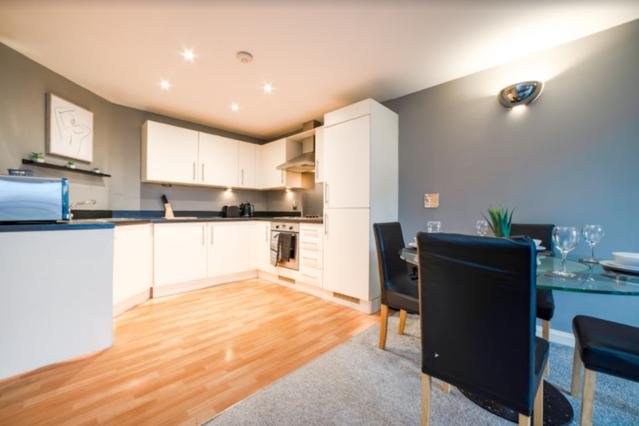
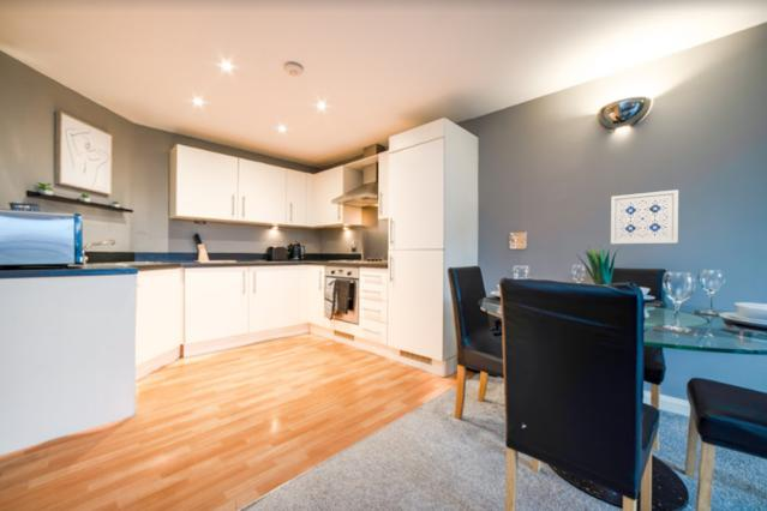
+ wall art [610,188,679,245]
